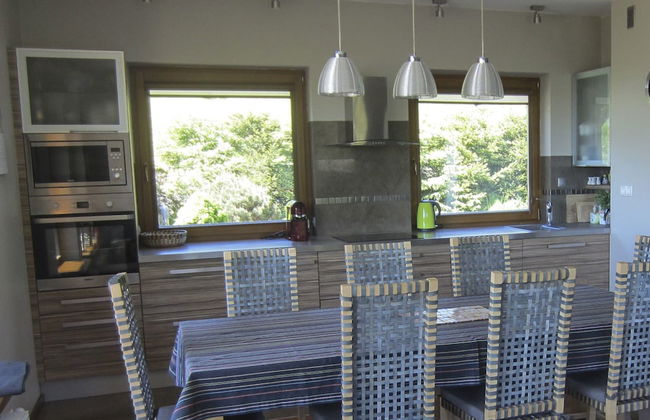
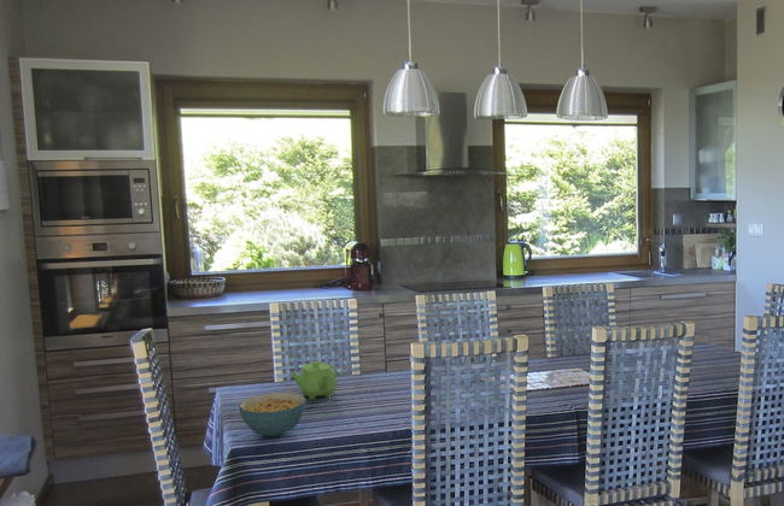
+ teapot [289,360,339,401]
+ cereal bowl [238,392,308,439]
